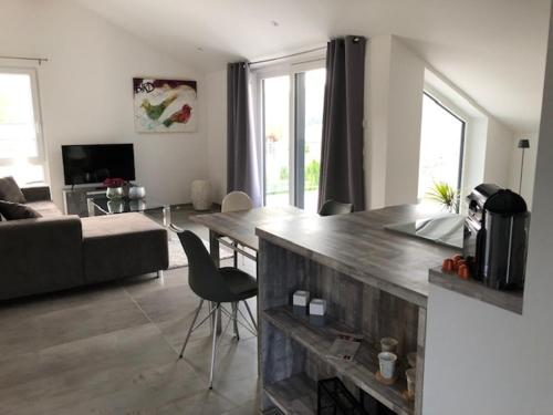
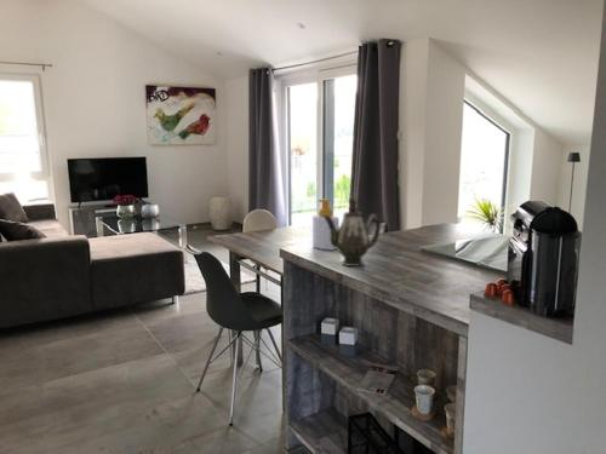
+ teapot [322,195,382,268]
+ soap bottle [311,199,341,251]
